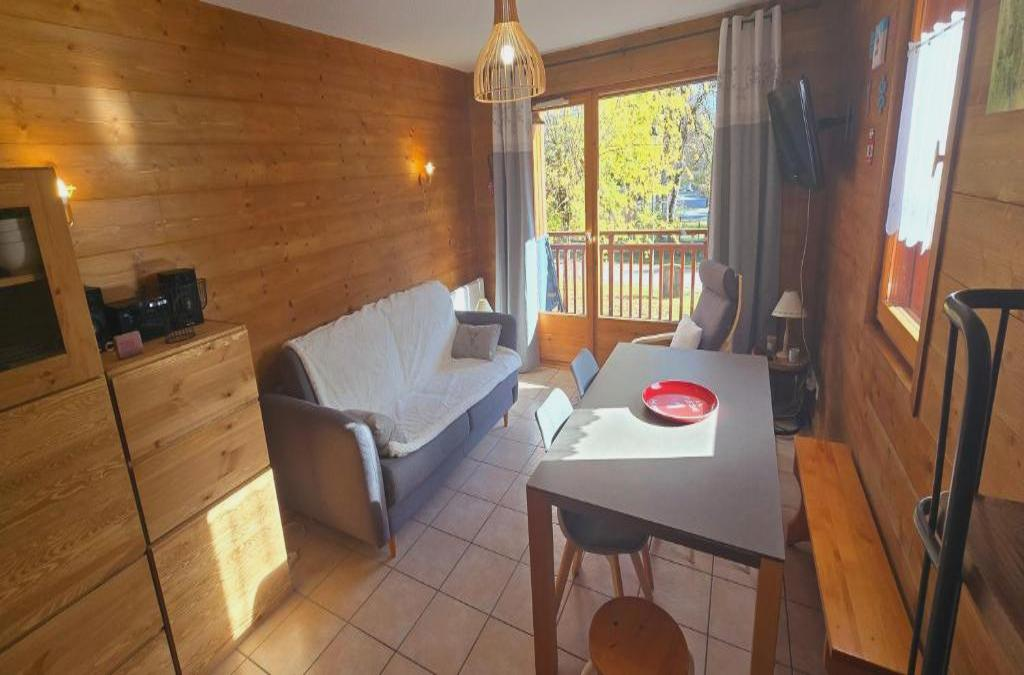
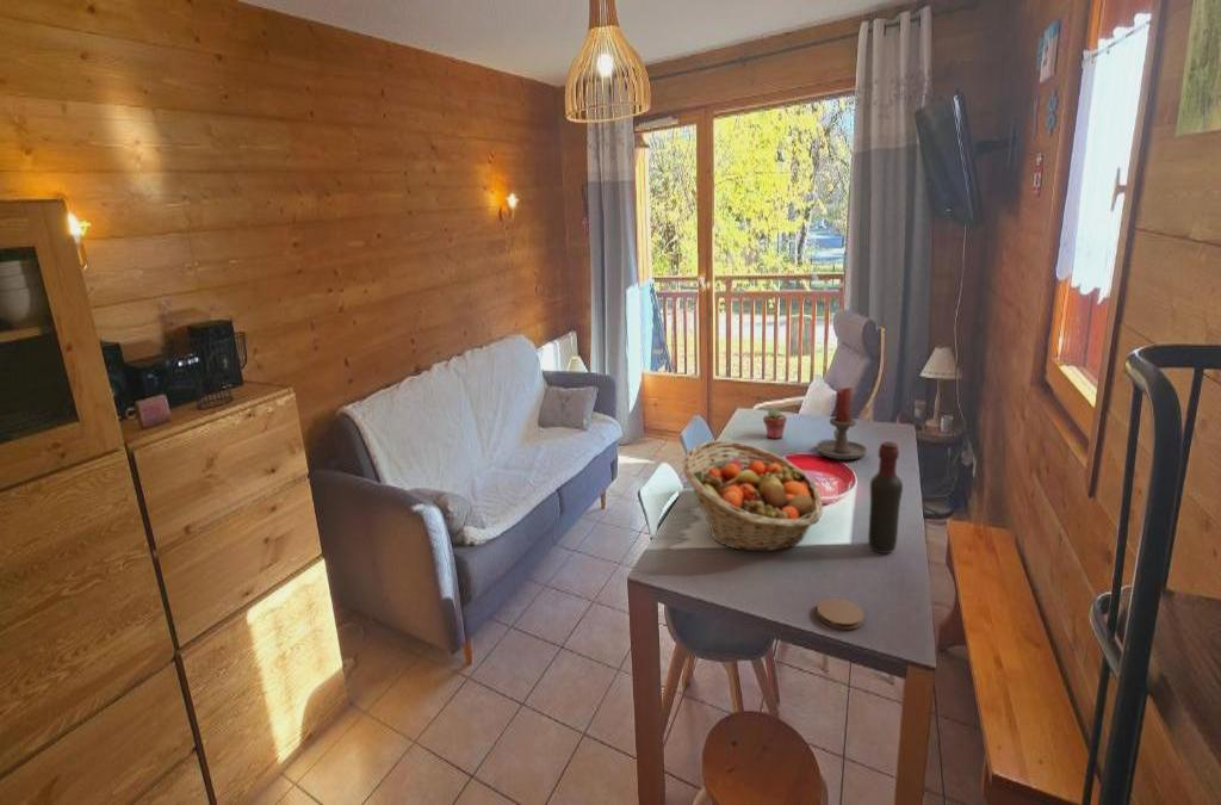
+ coaster [816,597,864,631]
+ potted succulent [762,408,787,440]
+ fruit basket [682,440,824,552]
+ candle holder [816,386,868,460]
+ wine bottle [867,440,904,555]
